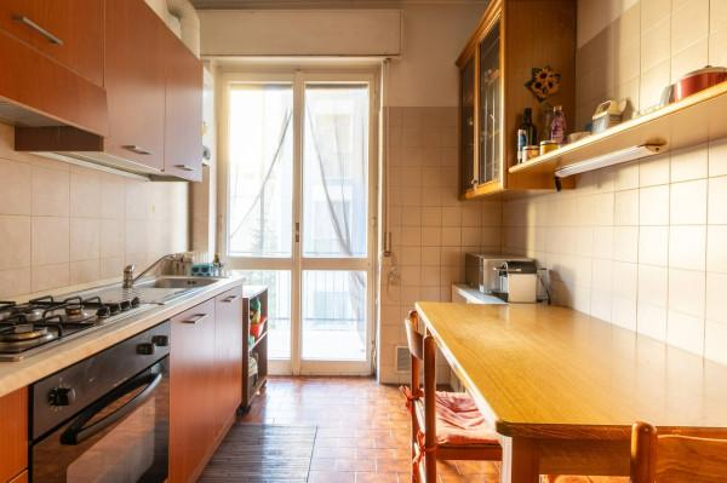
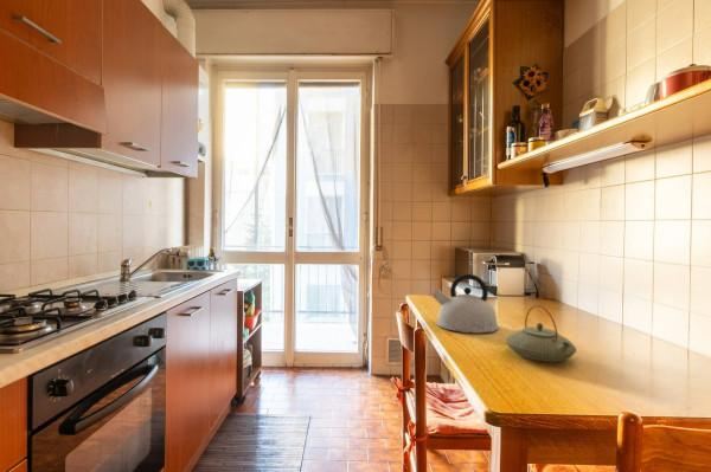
+ teapot [505,304,577,363]
+ kettle [430,273,500,334]
